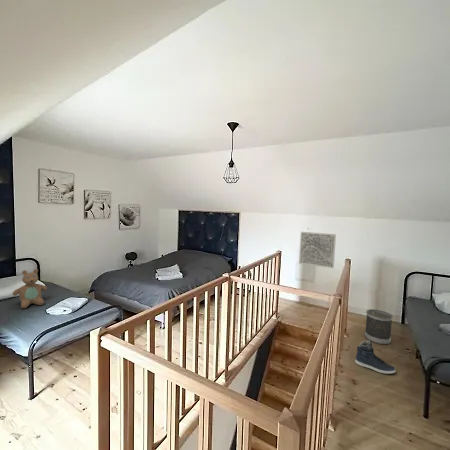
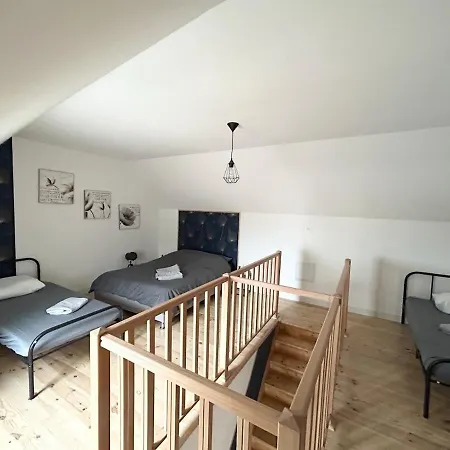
- wastebasket [364,308,394,345]
- sneaker [354,339,396,375]
- wall art [298,231,337,269]
- teddy bear [11,268,48,309]
